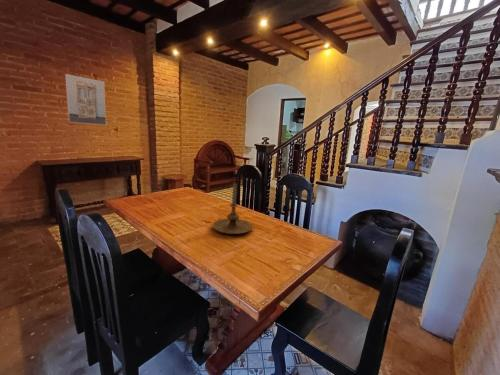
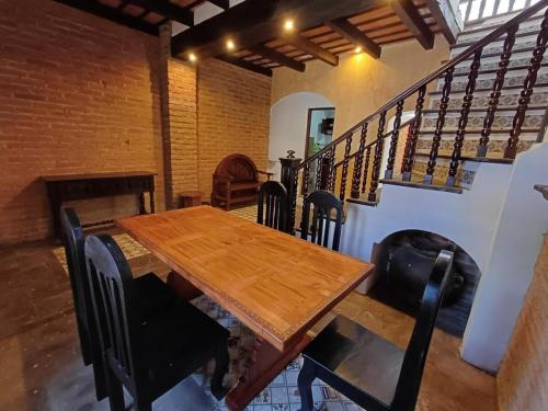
- candle holder [211,183,254,235]
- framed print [64,73,107,126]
